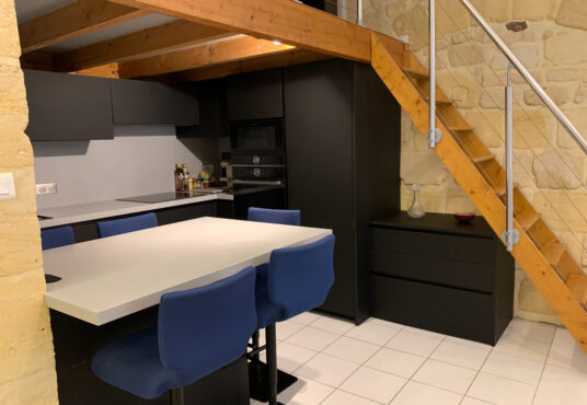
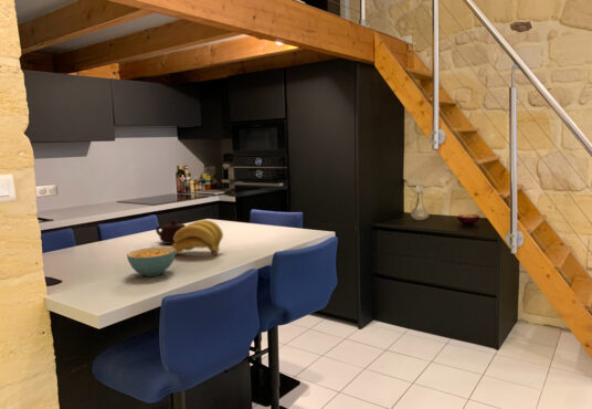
+ cereal bowl [126,247,176,277]
+ teapot [155,220,186,245]
+ banana bunch [169,219,224,256]
